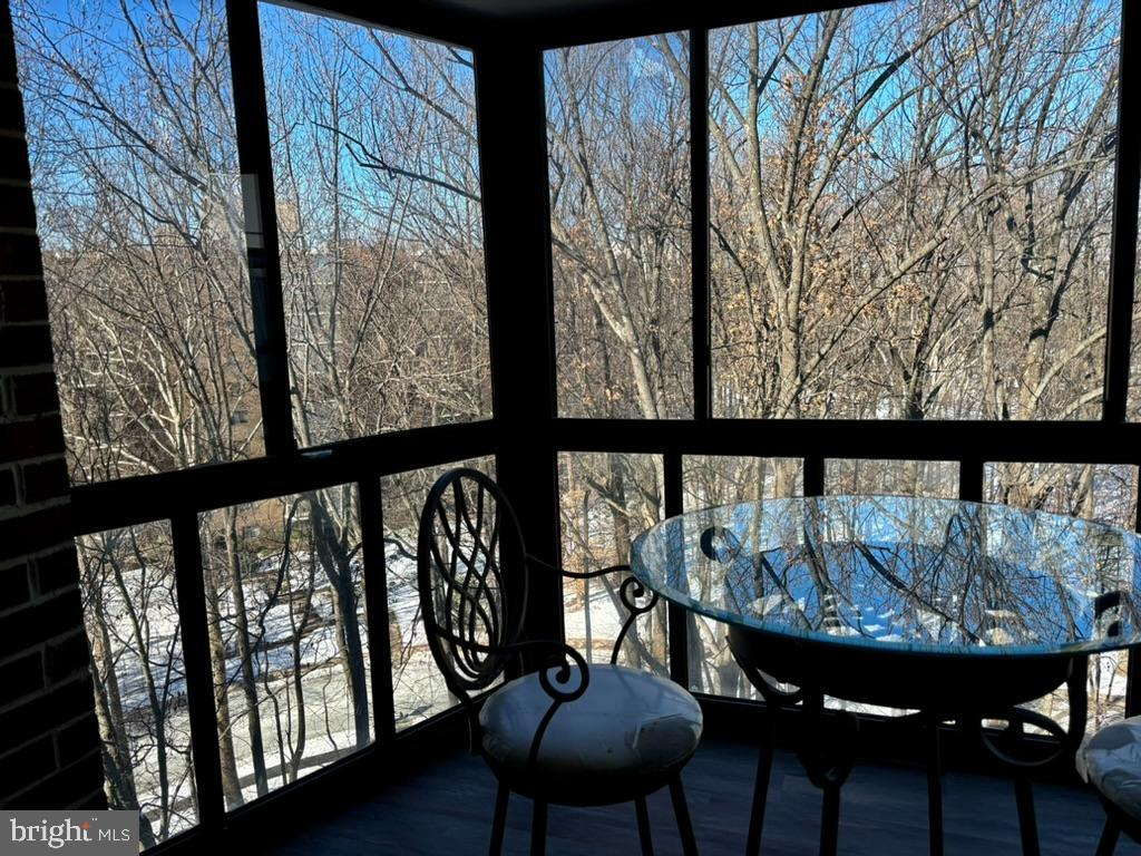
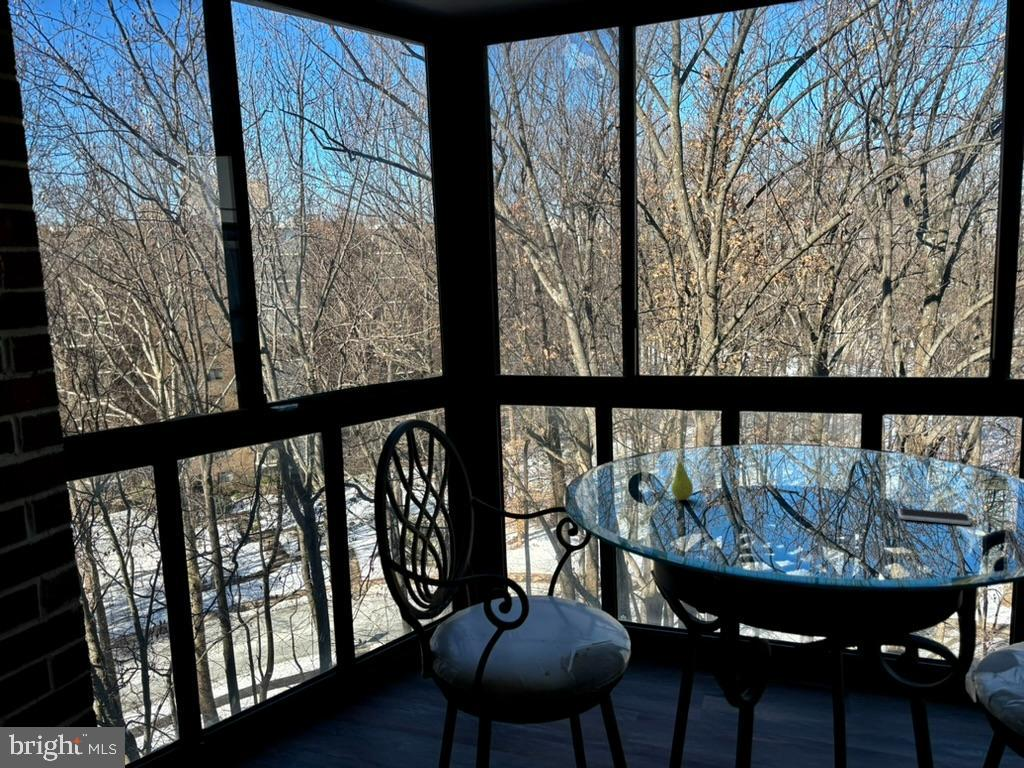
+ smartphone [897,507,972,526]
+ fruit [670,457,694,501]
